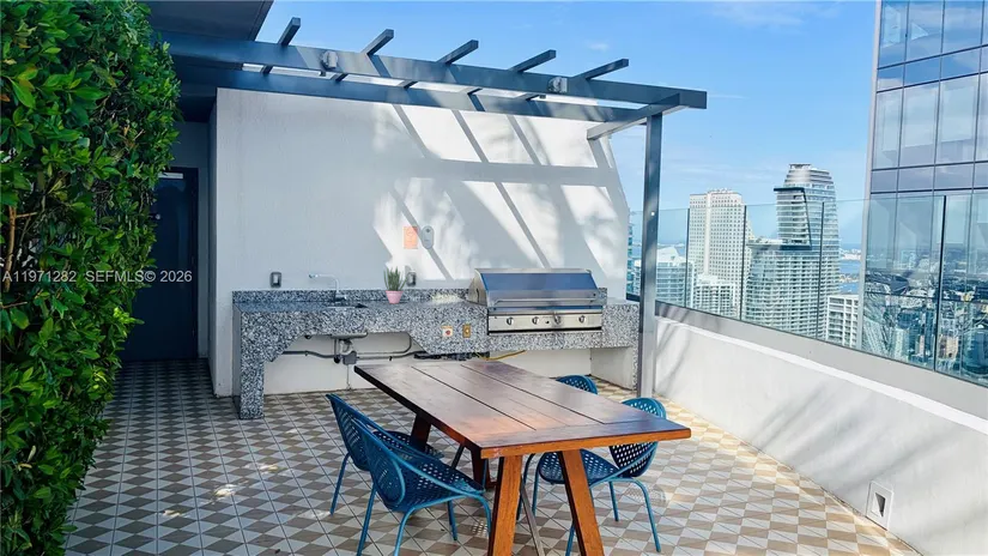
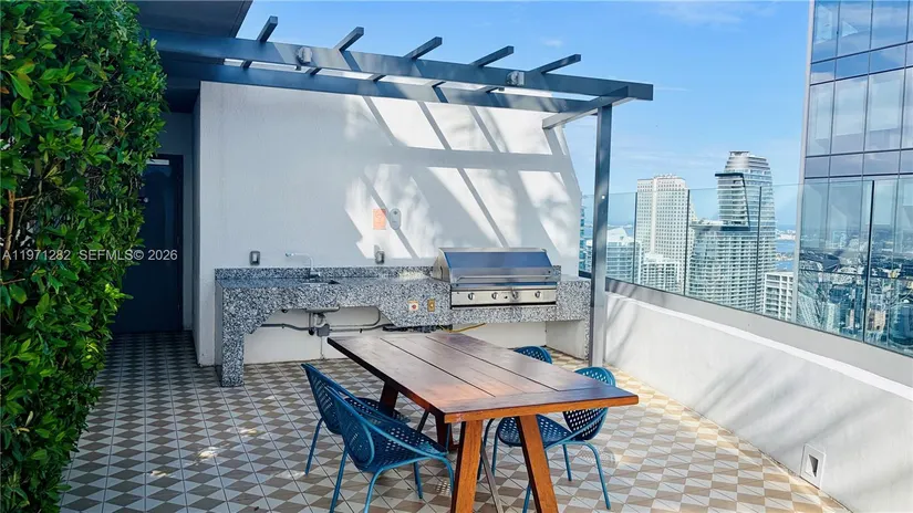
- potted plant [383,265,408,306]
